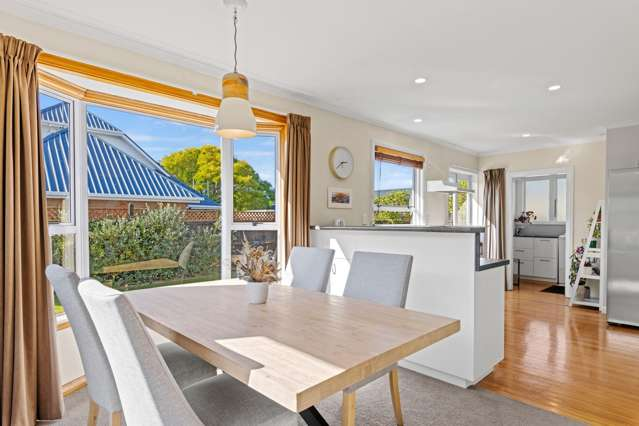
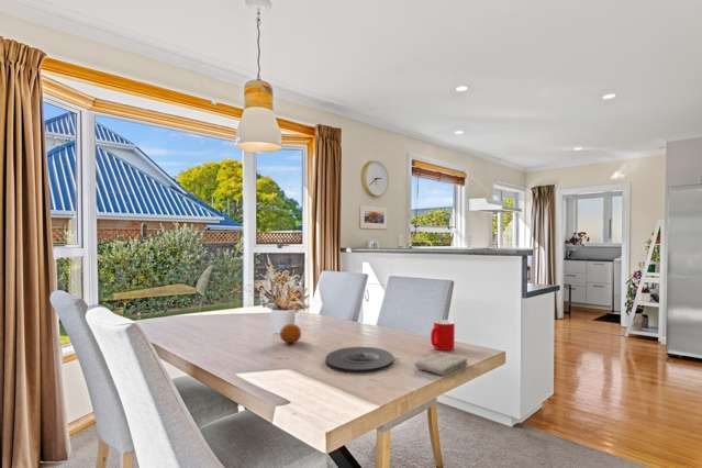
+ washcloth [414,352,469,376]
+ cup [430,319,456,352]
+ fruit [279,323,302,344]
+ plate [324,346,394,375]
